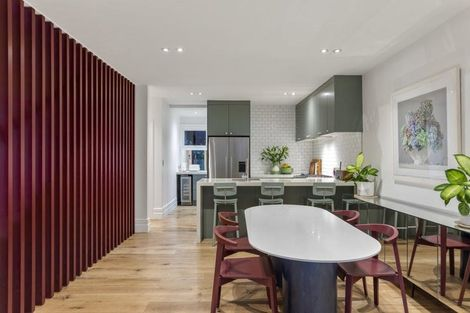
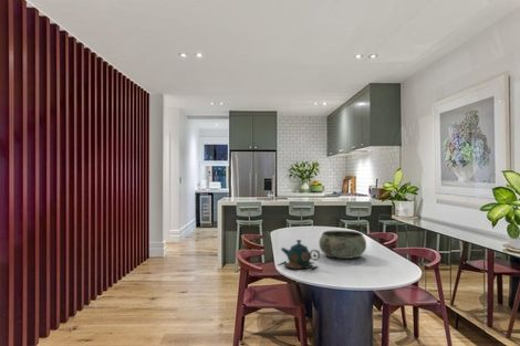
+ teapot [277,239,321,272]
+ bowl [318,230,367,260]
